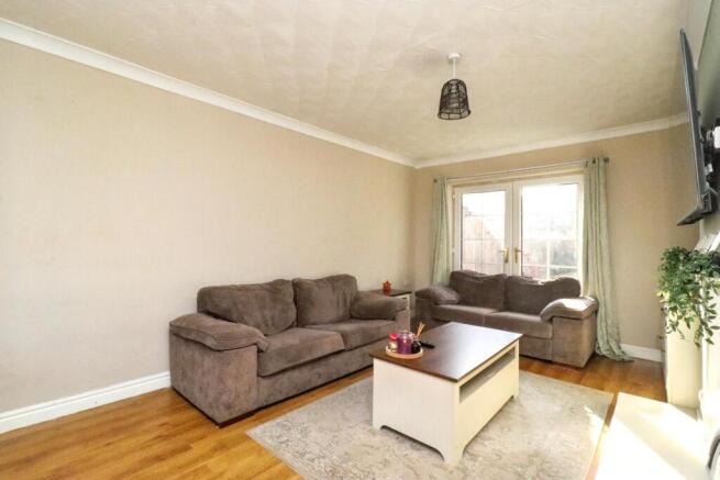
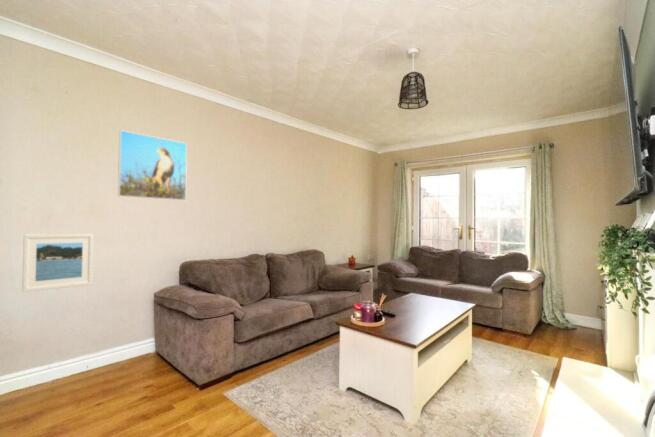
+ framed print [117,129,188,201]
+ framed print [21,233,94,293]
